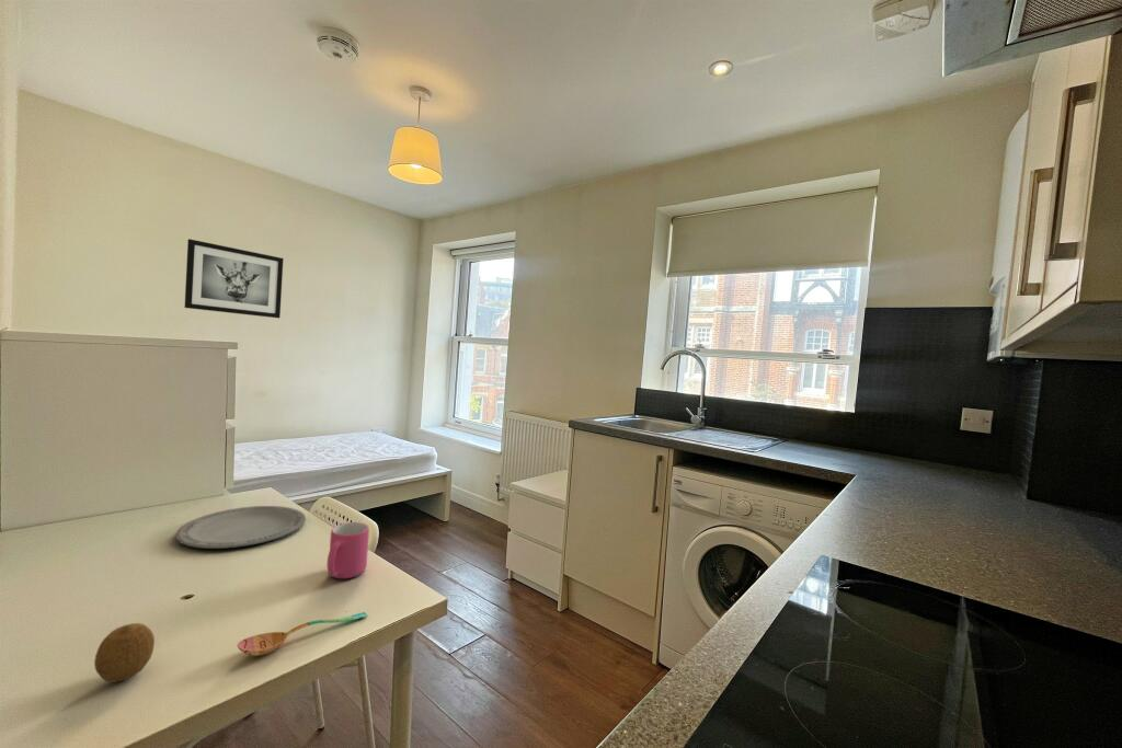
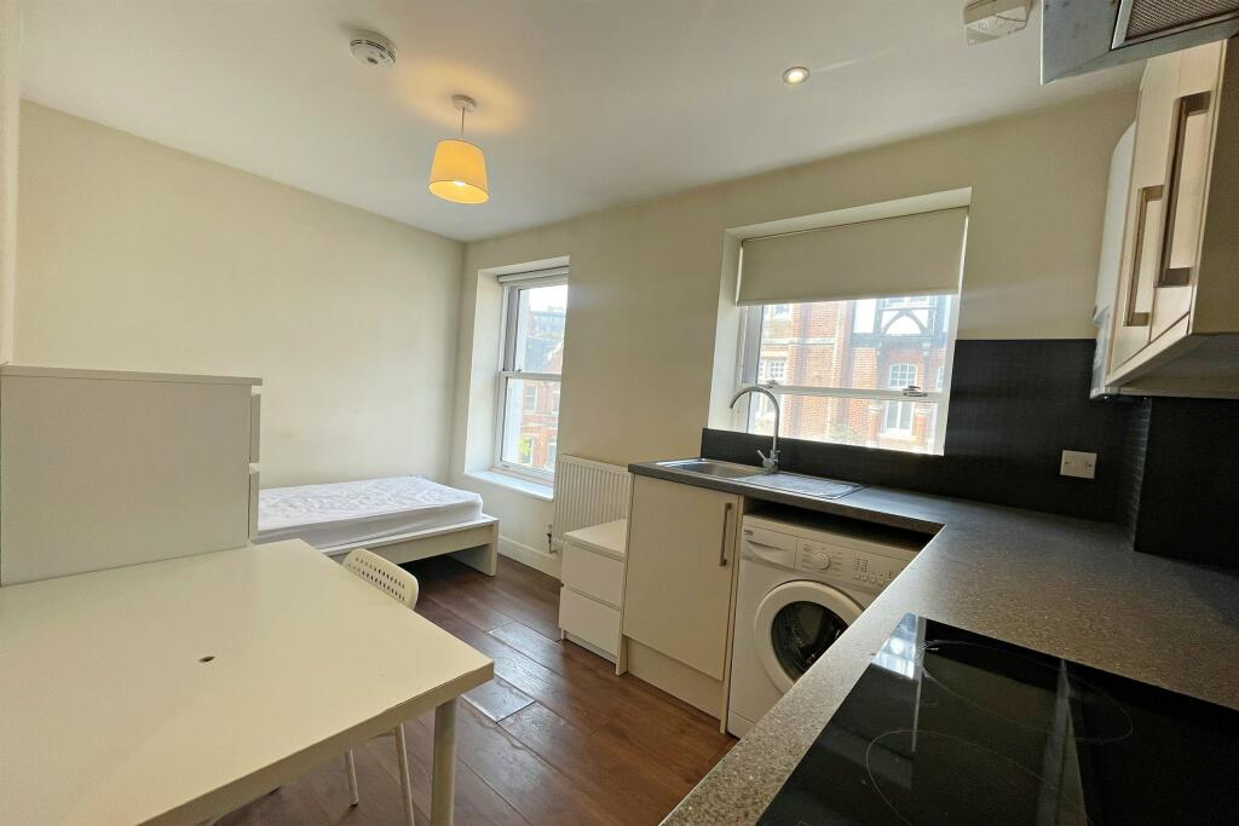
- fruit [93,622,156,683]
- wall art [184,238,285,319]
- soupspoon [237,611,368,657]
- mug [327,521,370,579]
- plate [175,505,307,550]
